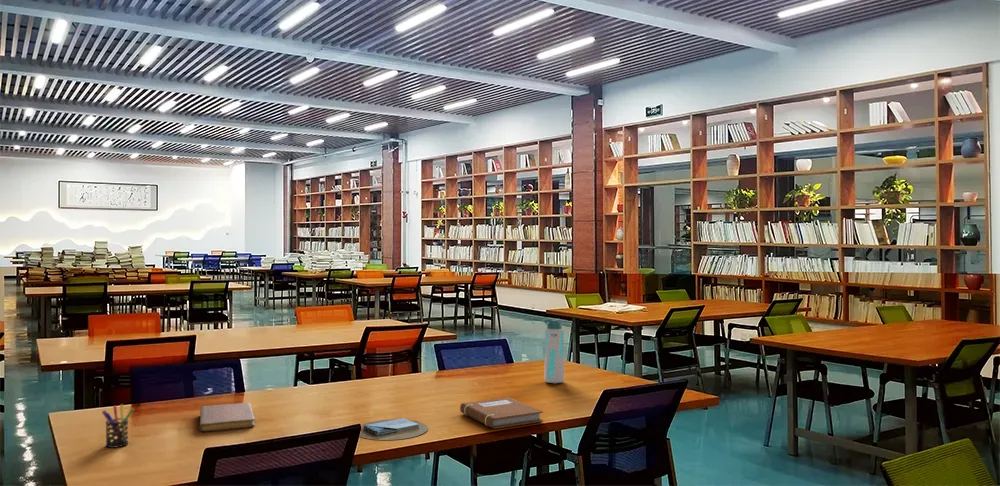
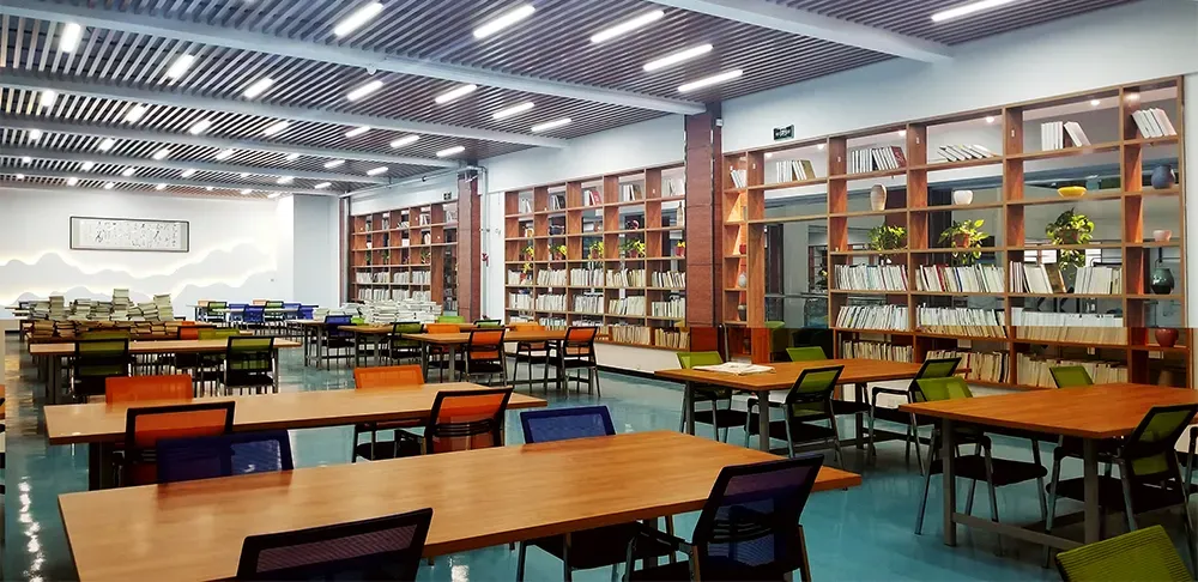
- book [359,417,429,441]
- notebook [199,402,256,433]
- water bottle [542,318,565,384]
- pen holder [101,403,135,449]
- notebook [459,396,544,430]
